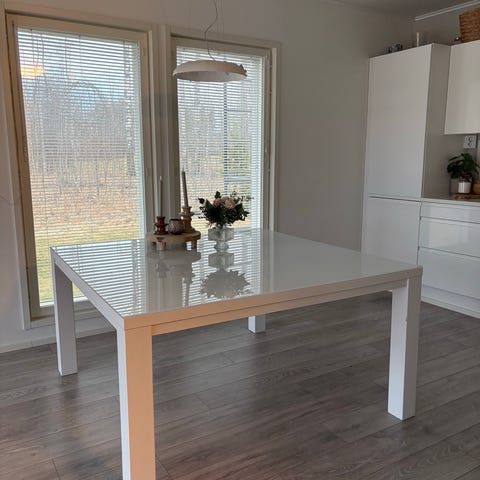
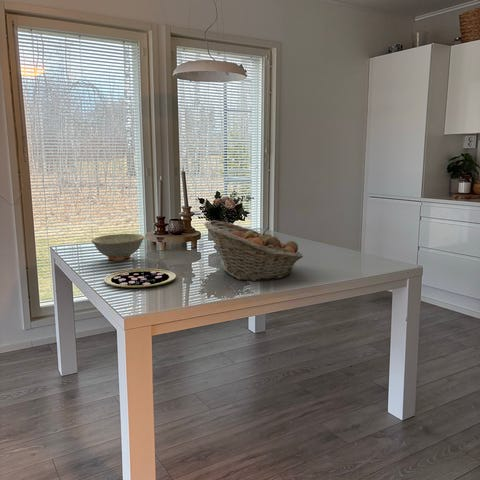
+ fruit basket [203,219,304,282]
+ pizza [103,268,177,289]
+ dish [90,233,146,262]
